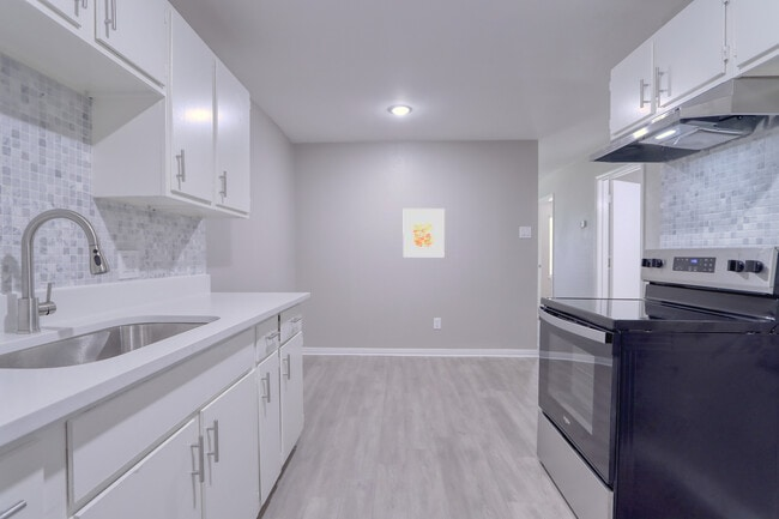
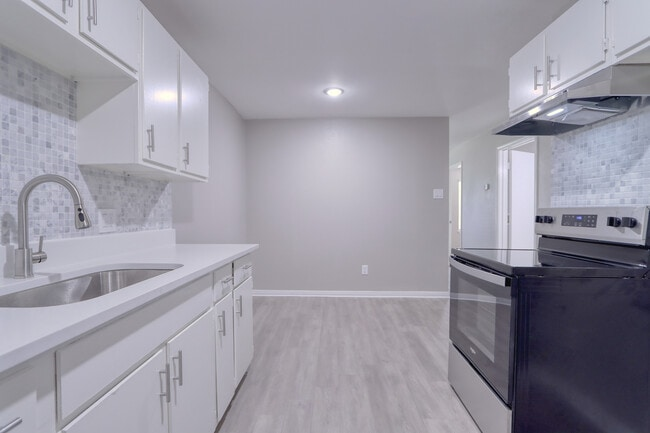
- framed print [401,207,446,258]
